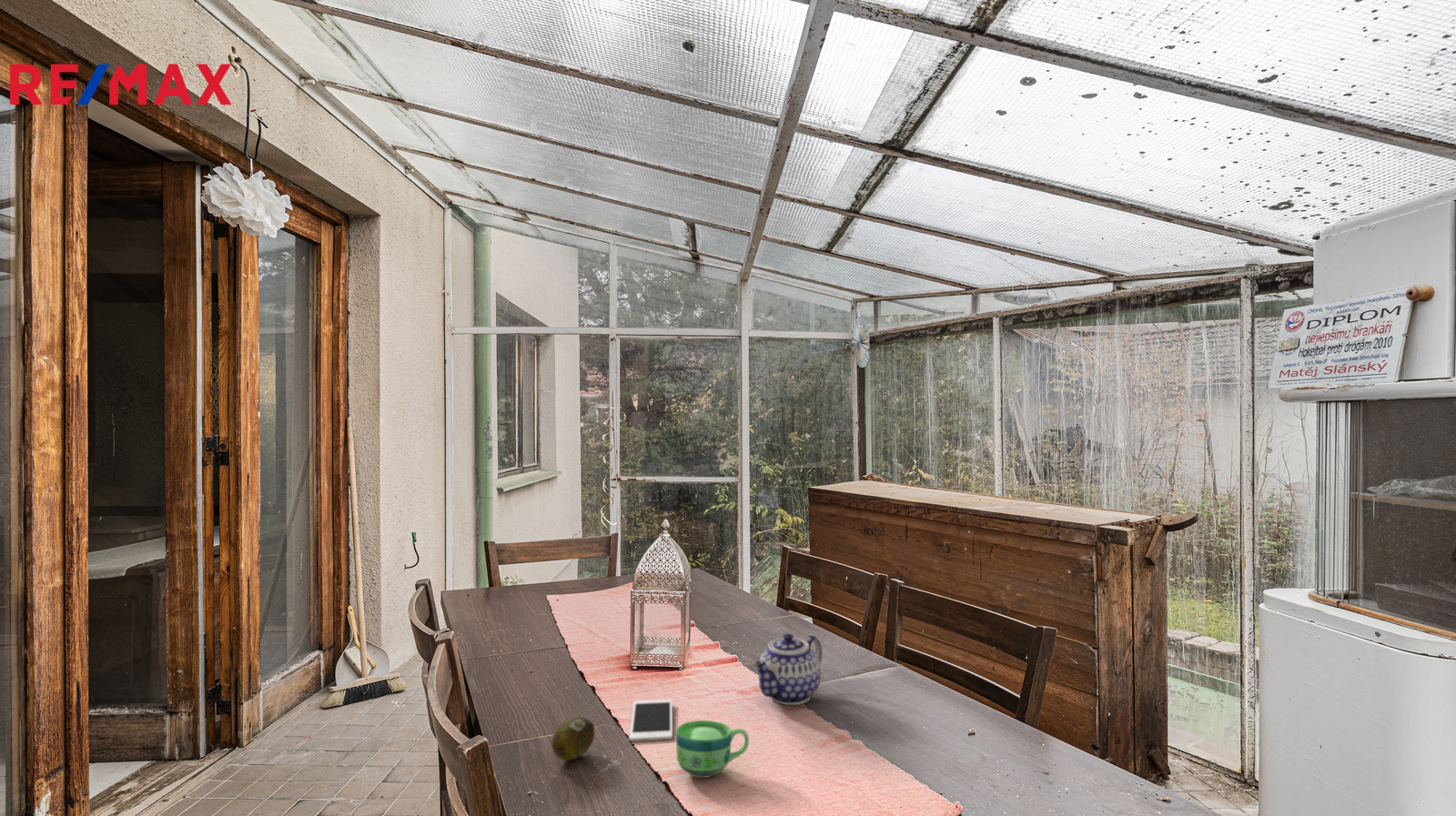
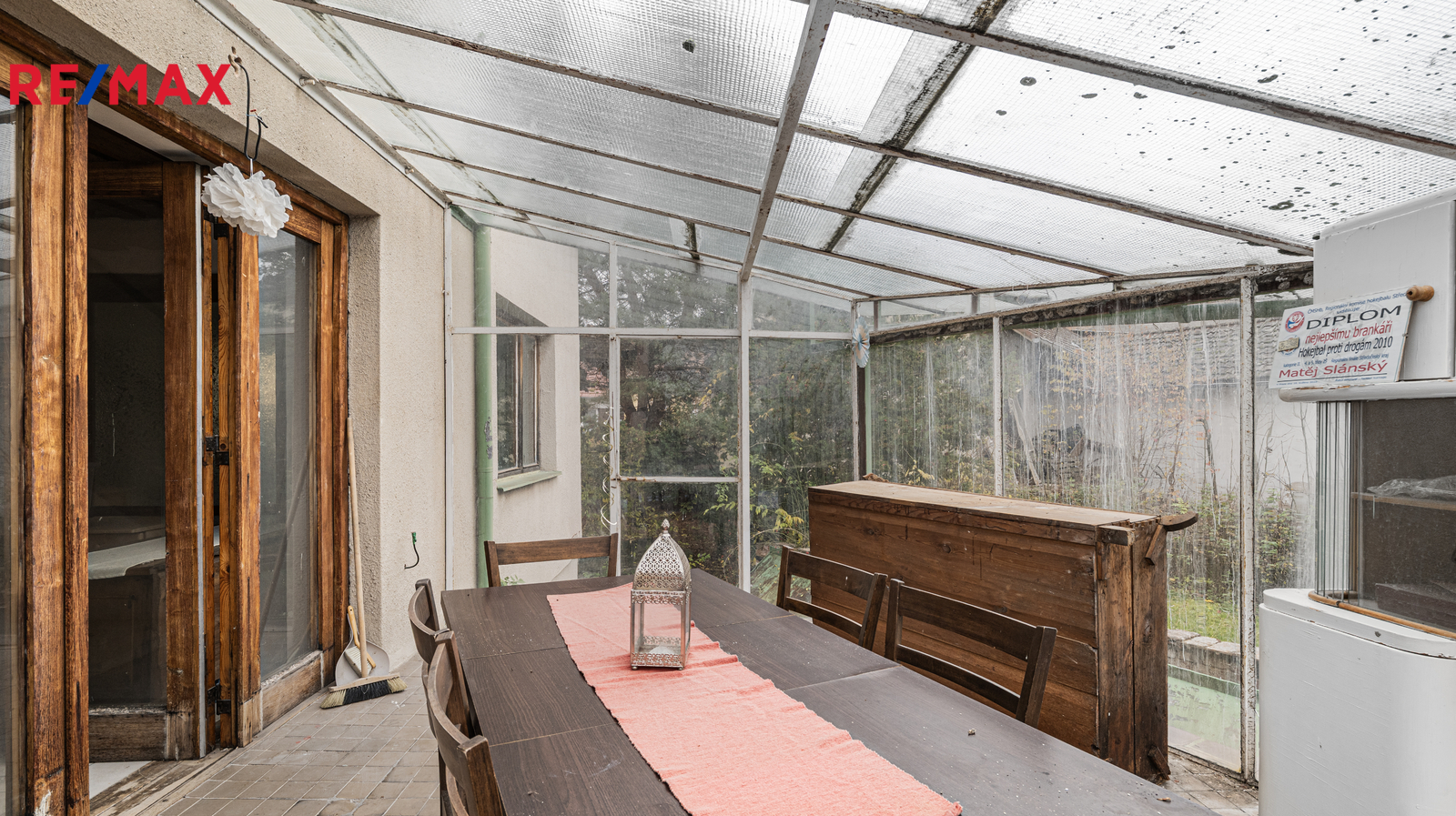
- cell phone [629,699,673,742]
- fruit [551,716,596,761]
- cup [675,720,750,779]
- teapot [752,632,823,706]
